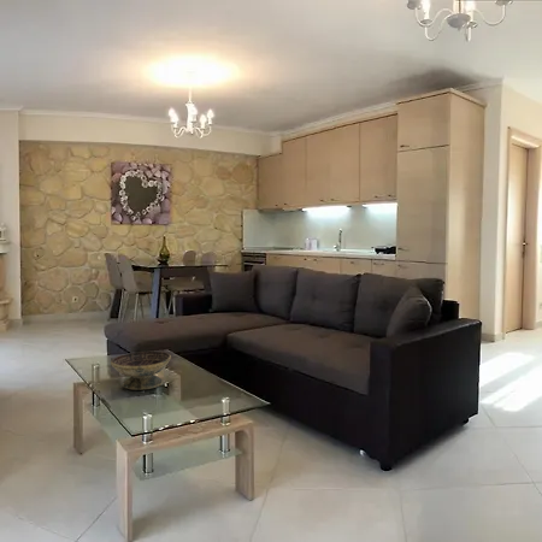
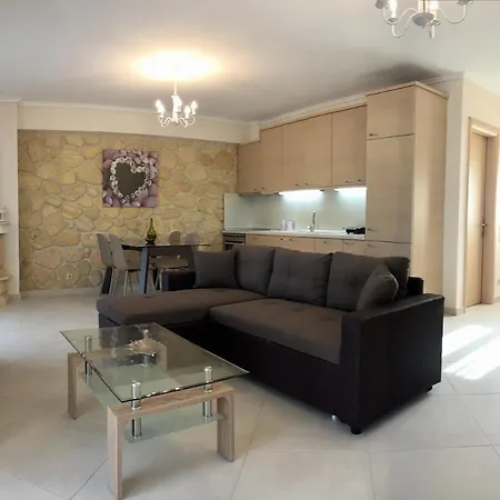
- decorative bowl [110,350,172,391]
